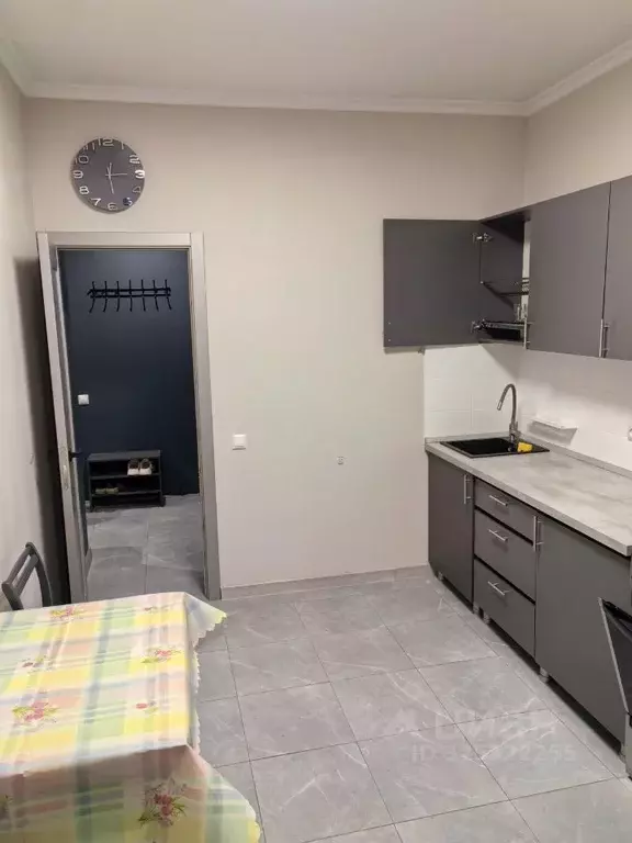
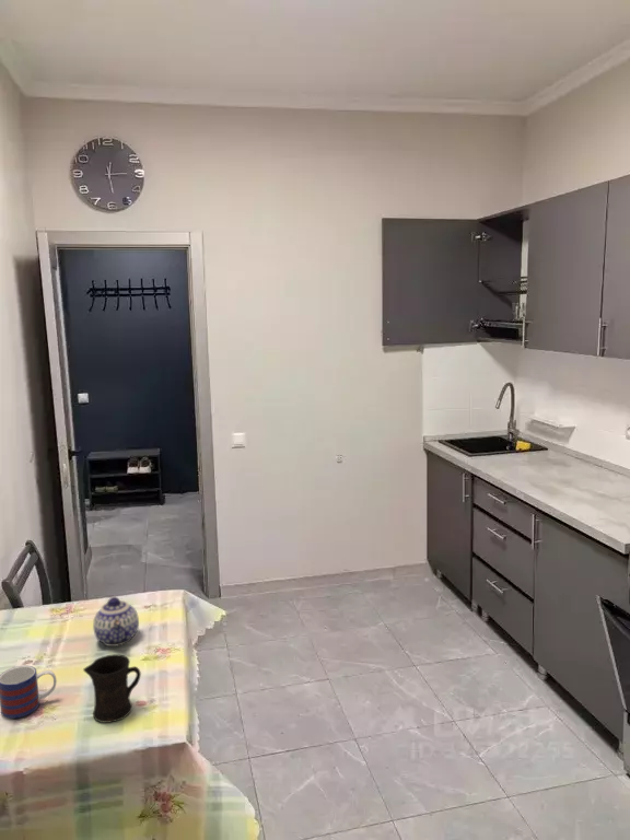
+ mug [82,653,142,724]
+ teapot [92,596,140,648]
+ mug [0,665,58,720]
